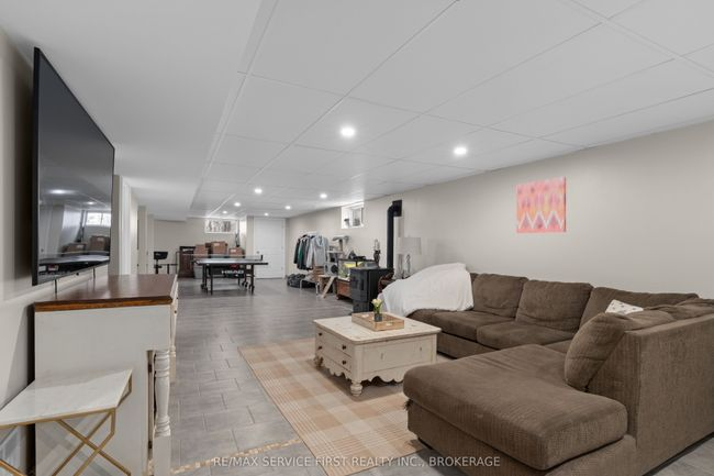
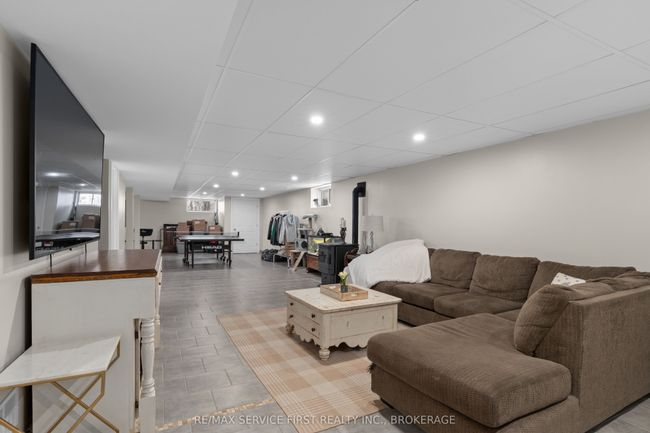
- wall art [515,176,567,234]
